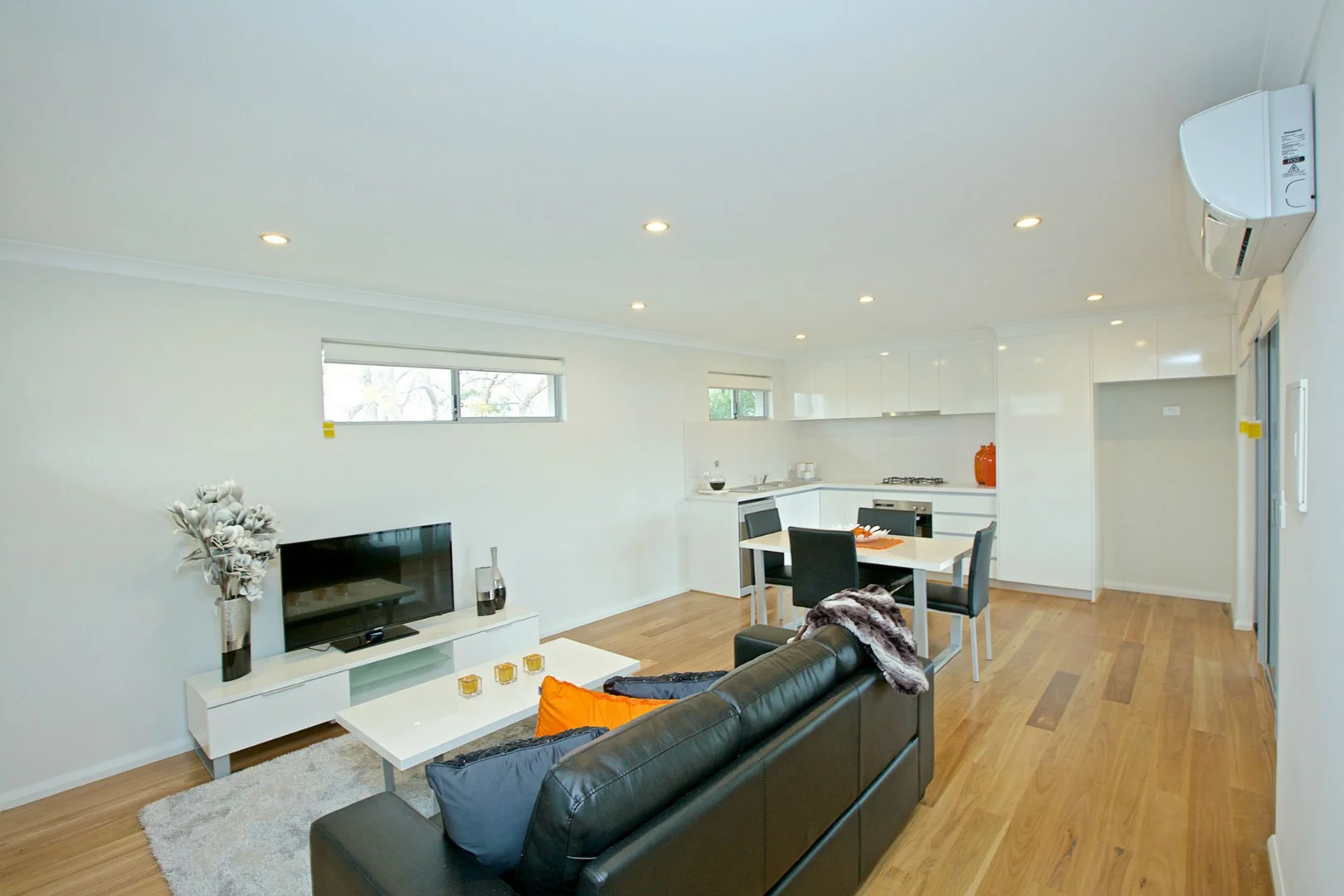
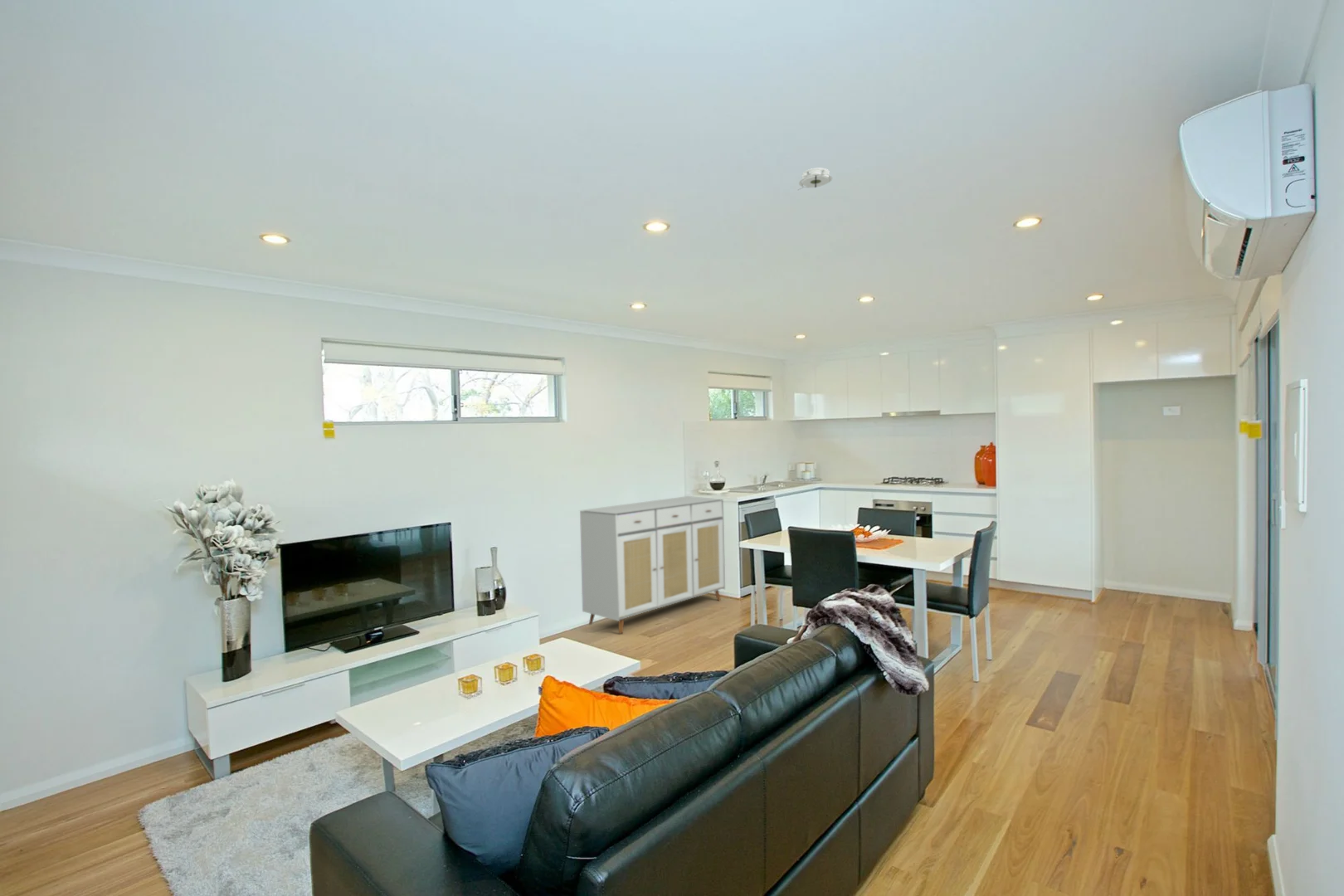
+ smoke detector [798,168,833,191]
+ sideboard [579,495,726,635]
